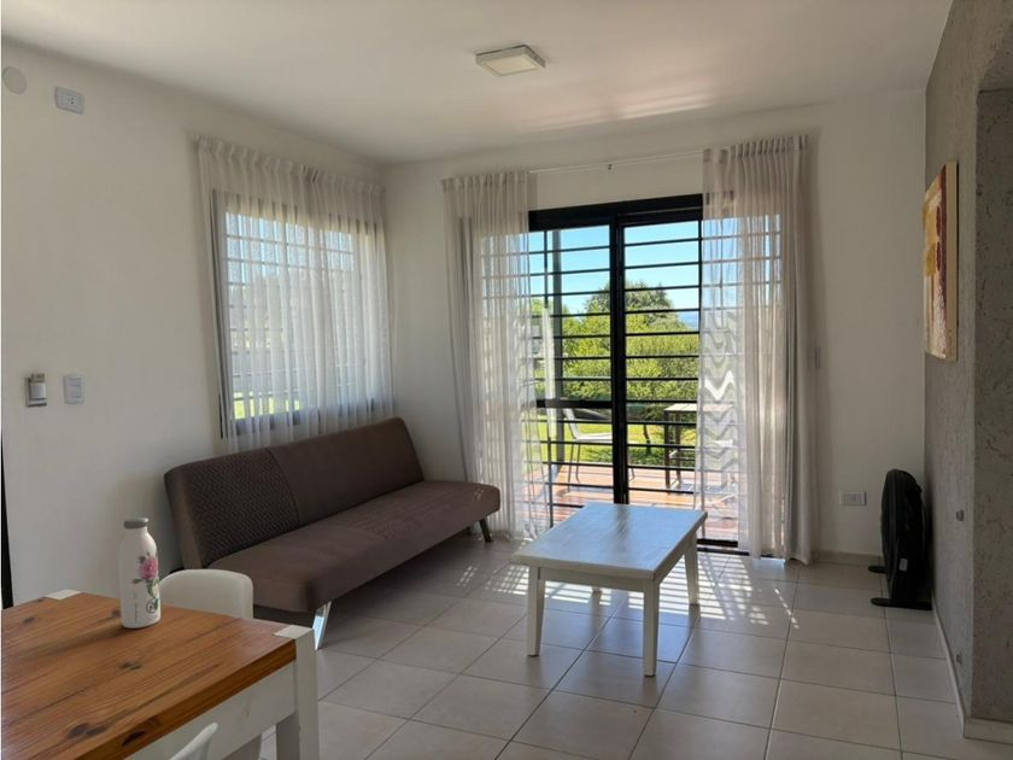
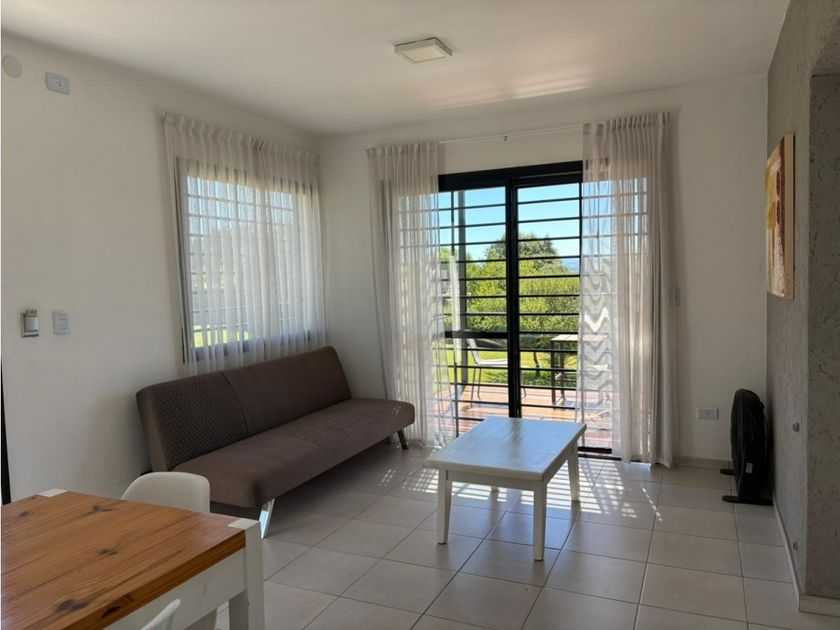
- water bottle [117,516,162,630]
